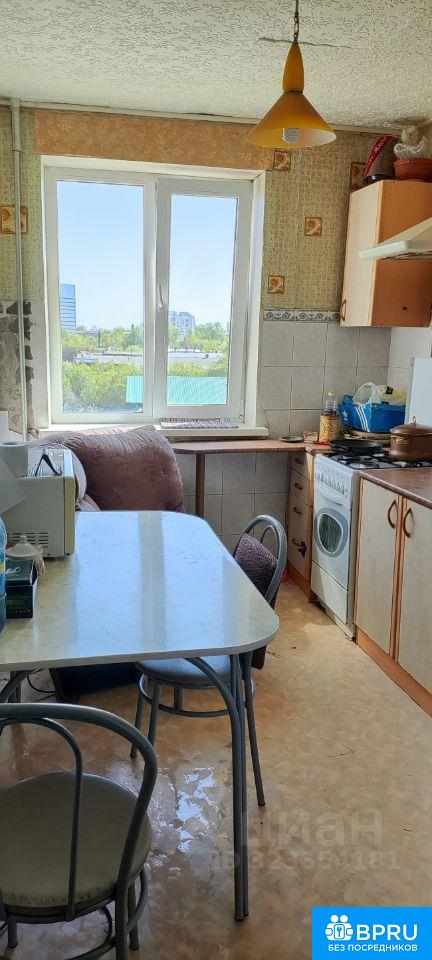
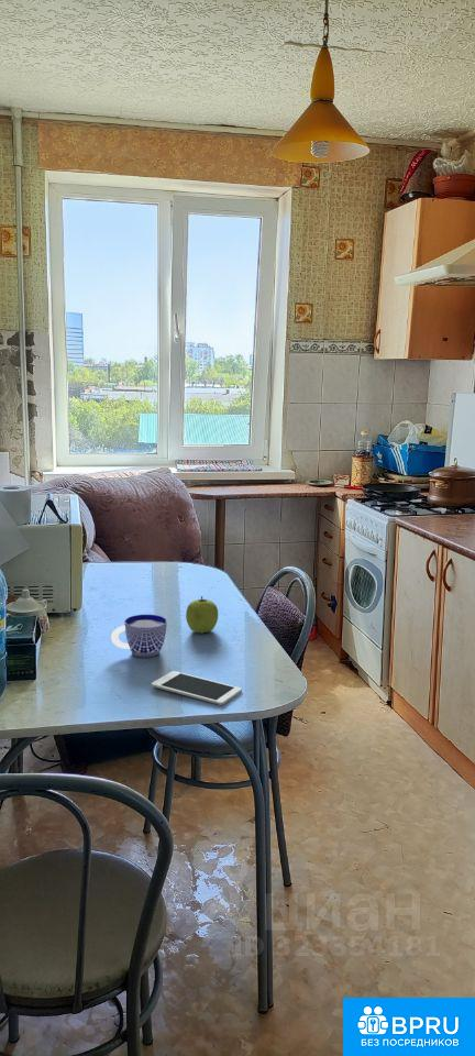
+ cup [110,614,168,659]
+ fruit [185,595,219,634]
+ cell phone [151,670,243,706]
